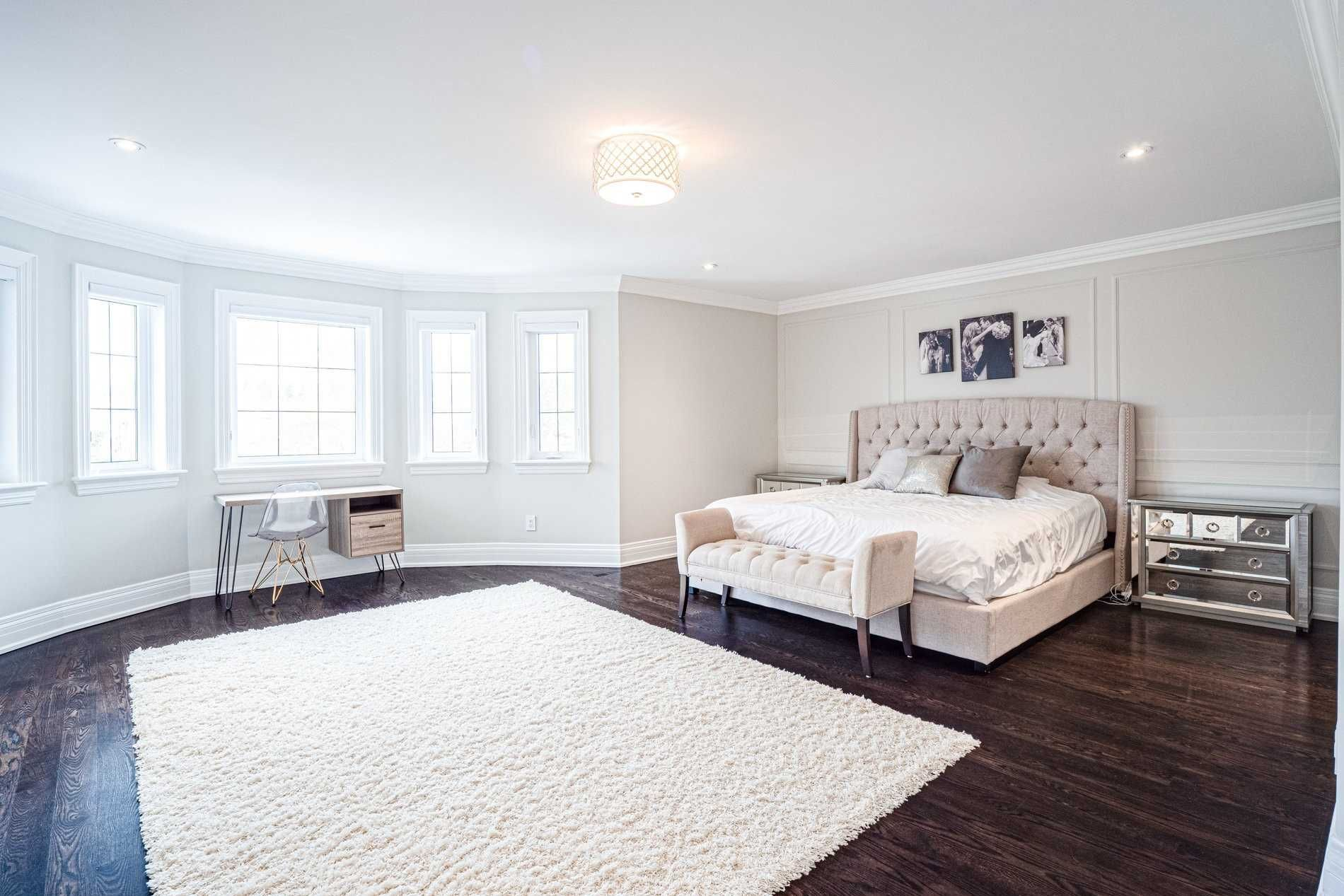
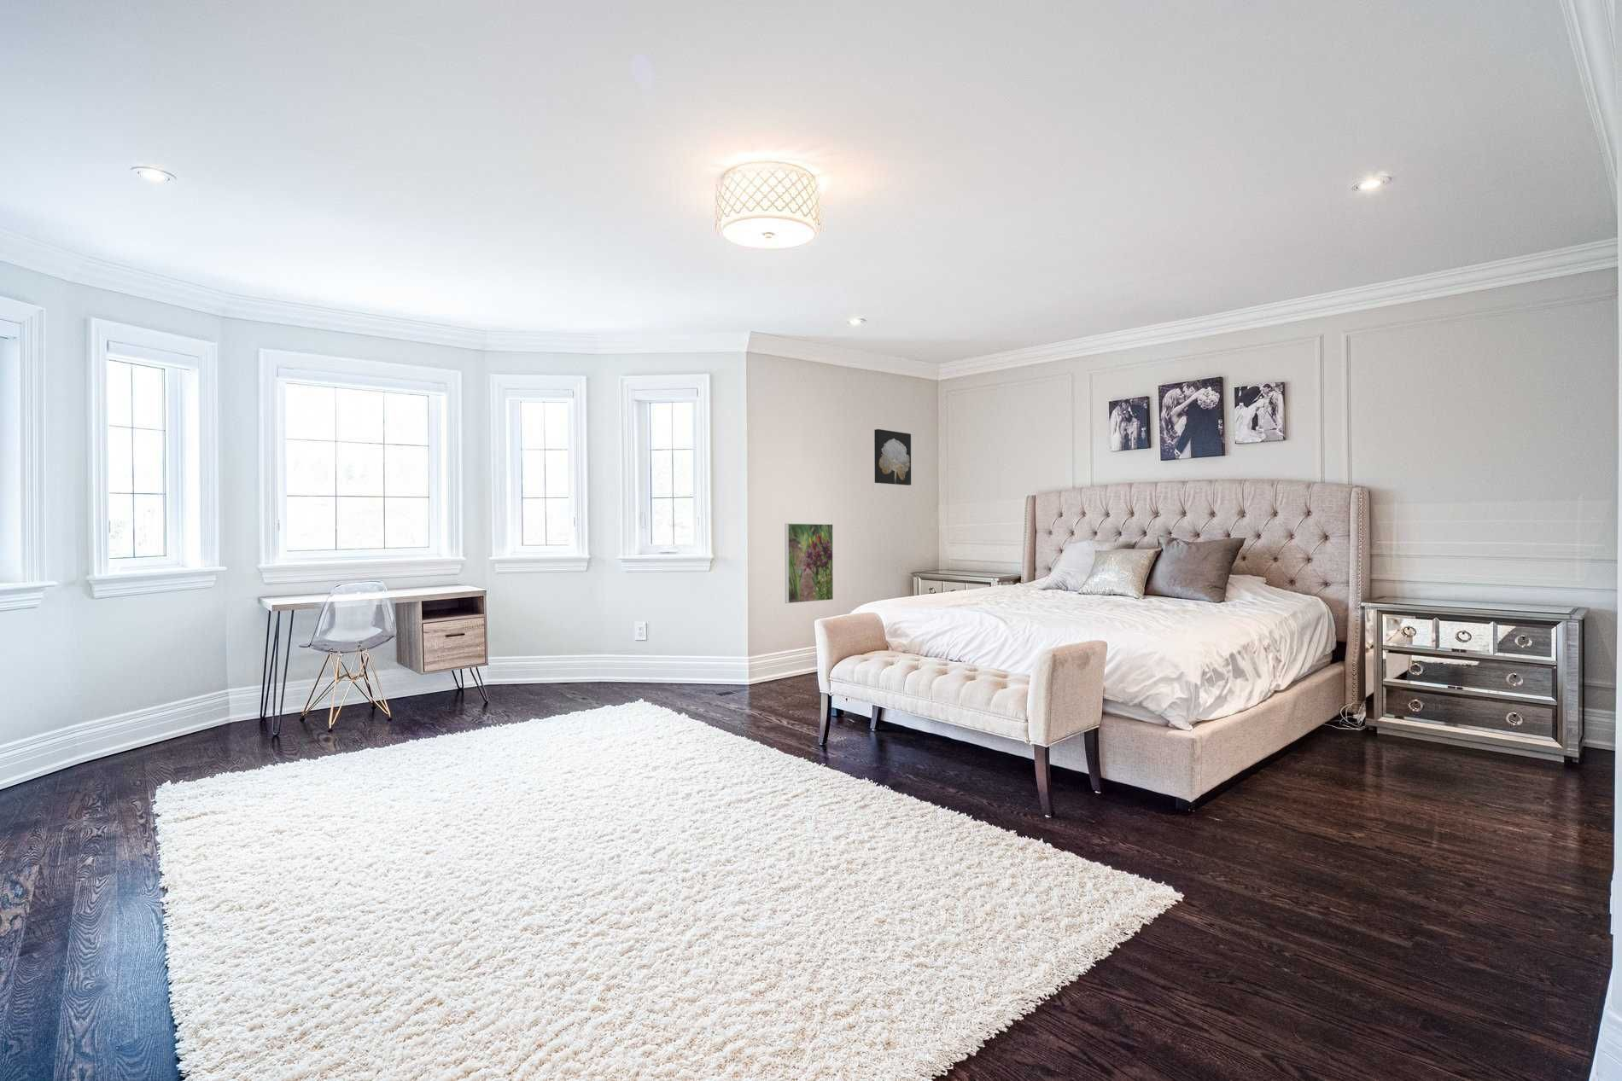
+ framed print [784,524,834,604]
+ wall art [874,428,911,486]
